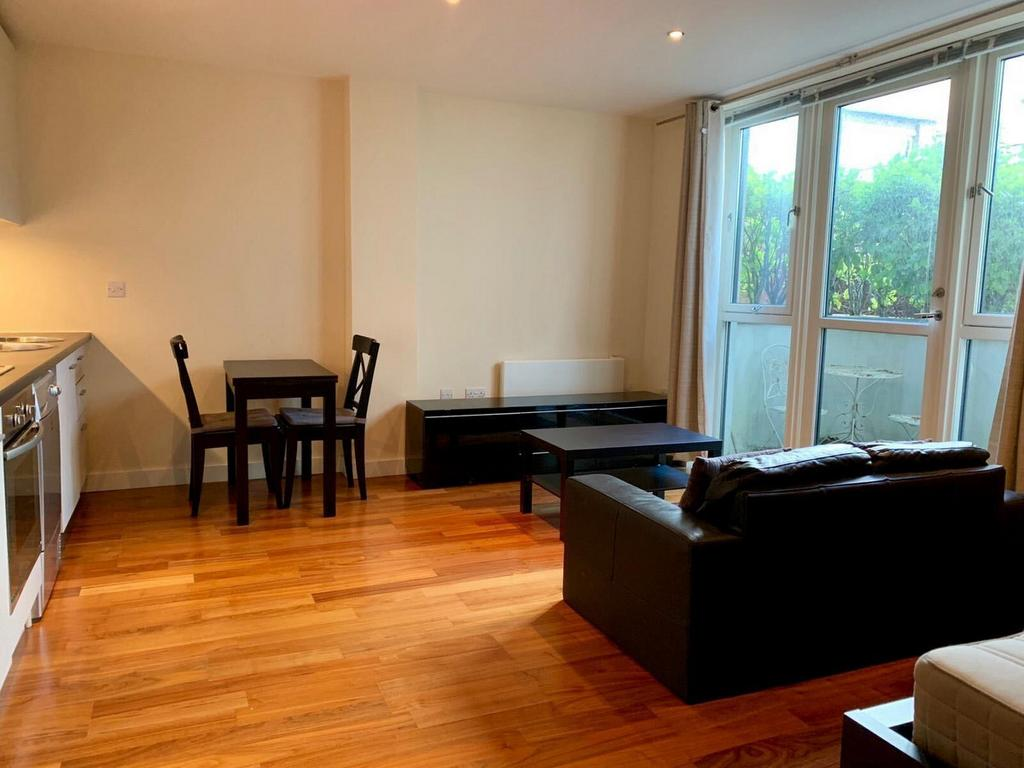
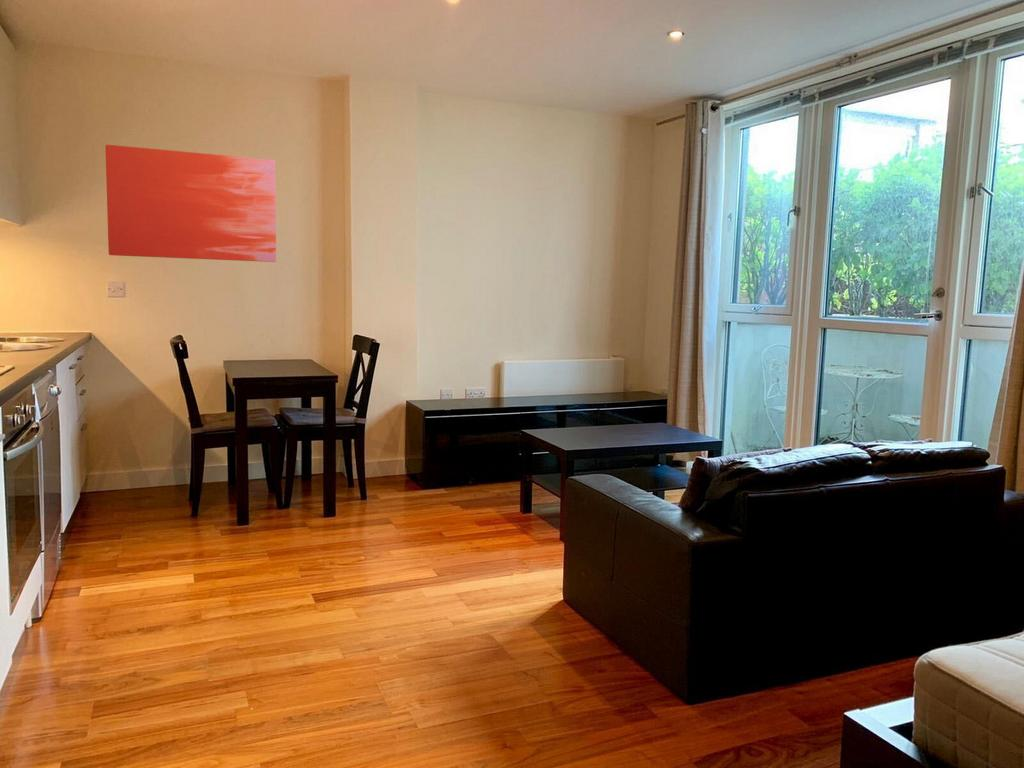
+ wall art [104,144,277,263]
